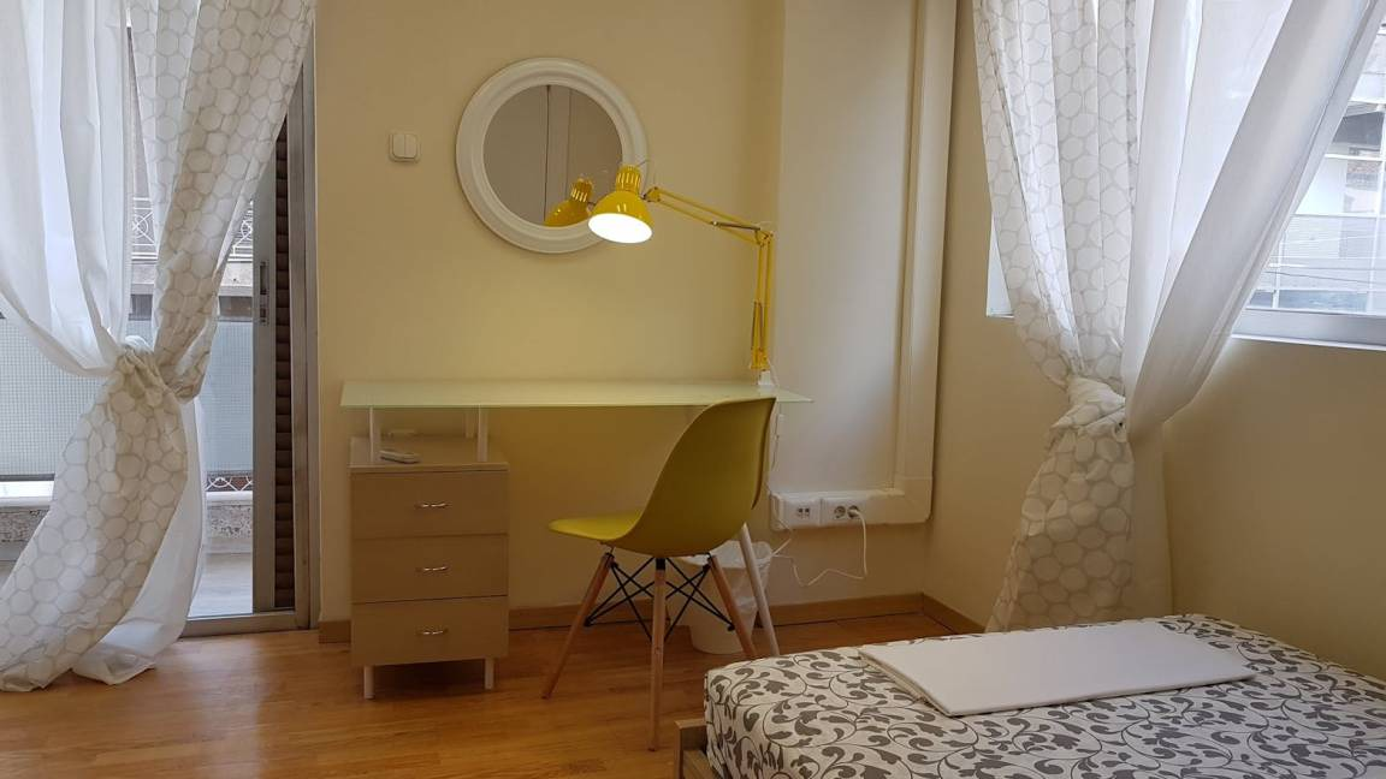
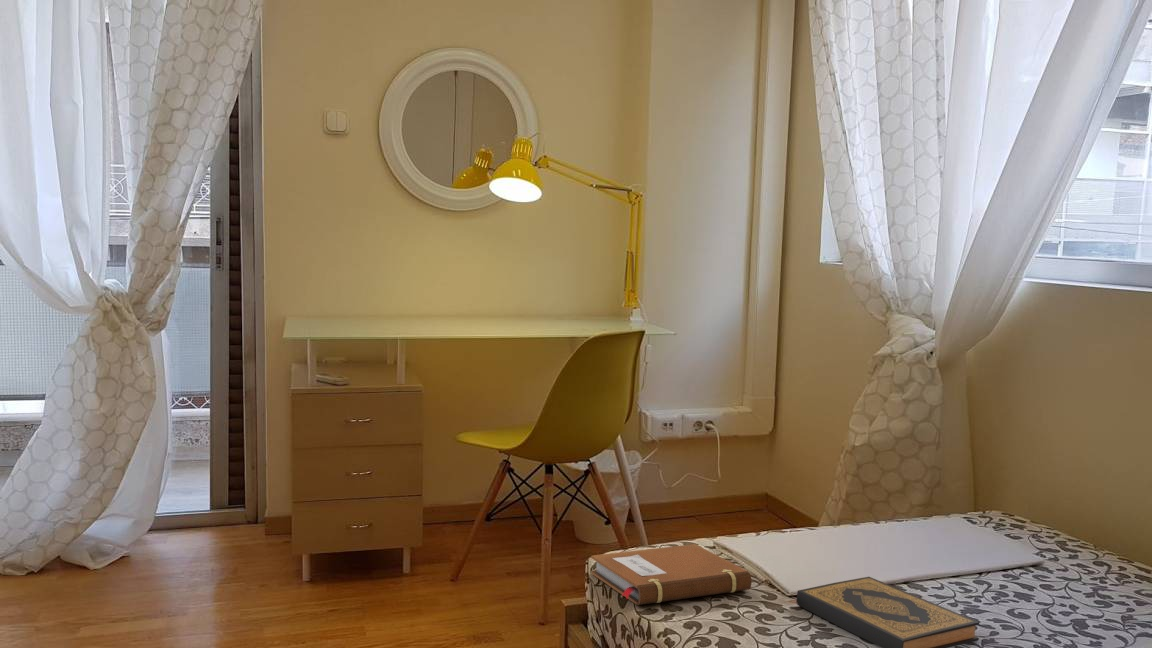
+ hardback book [796,576,980,648]
+ notebook [590,543,752,606]
